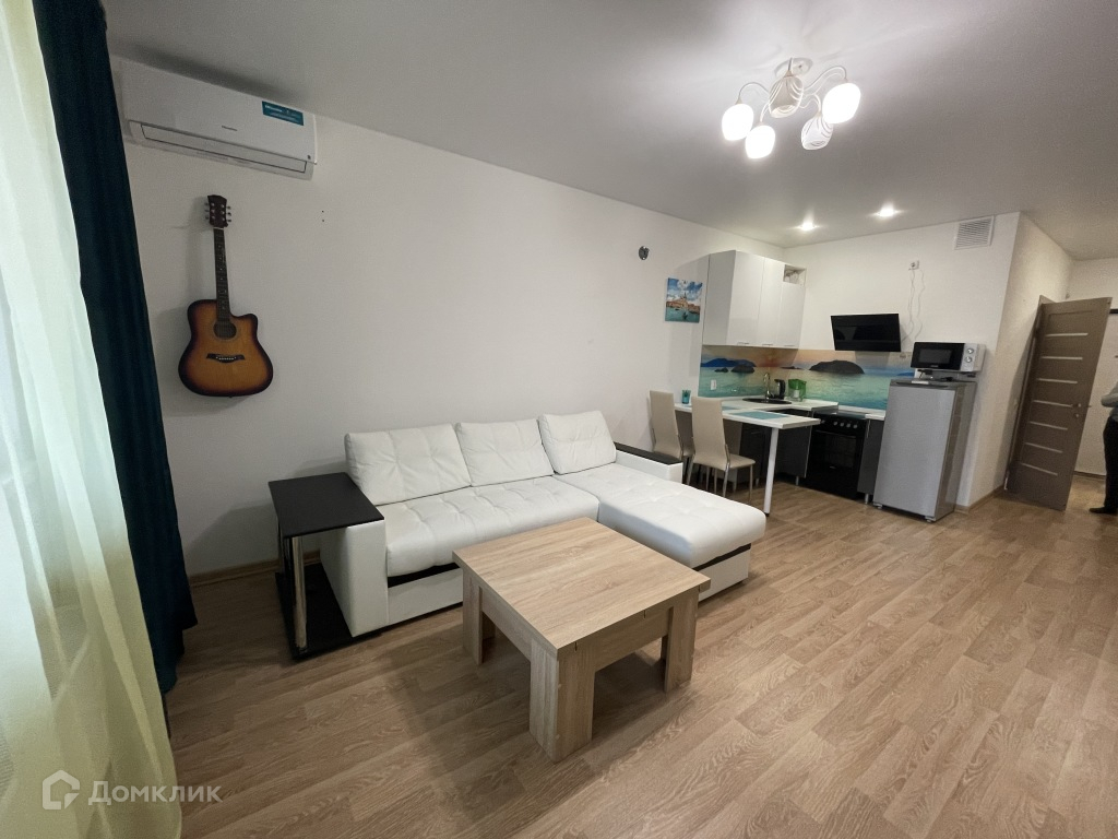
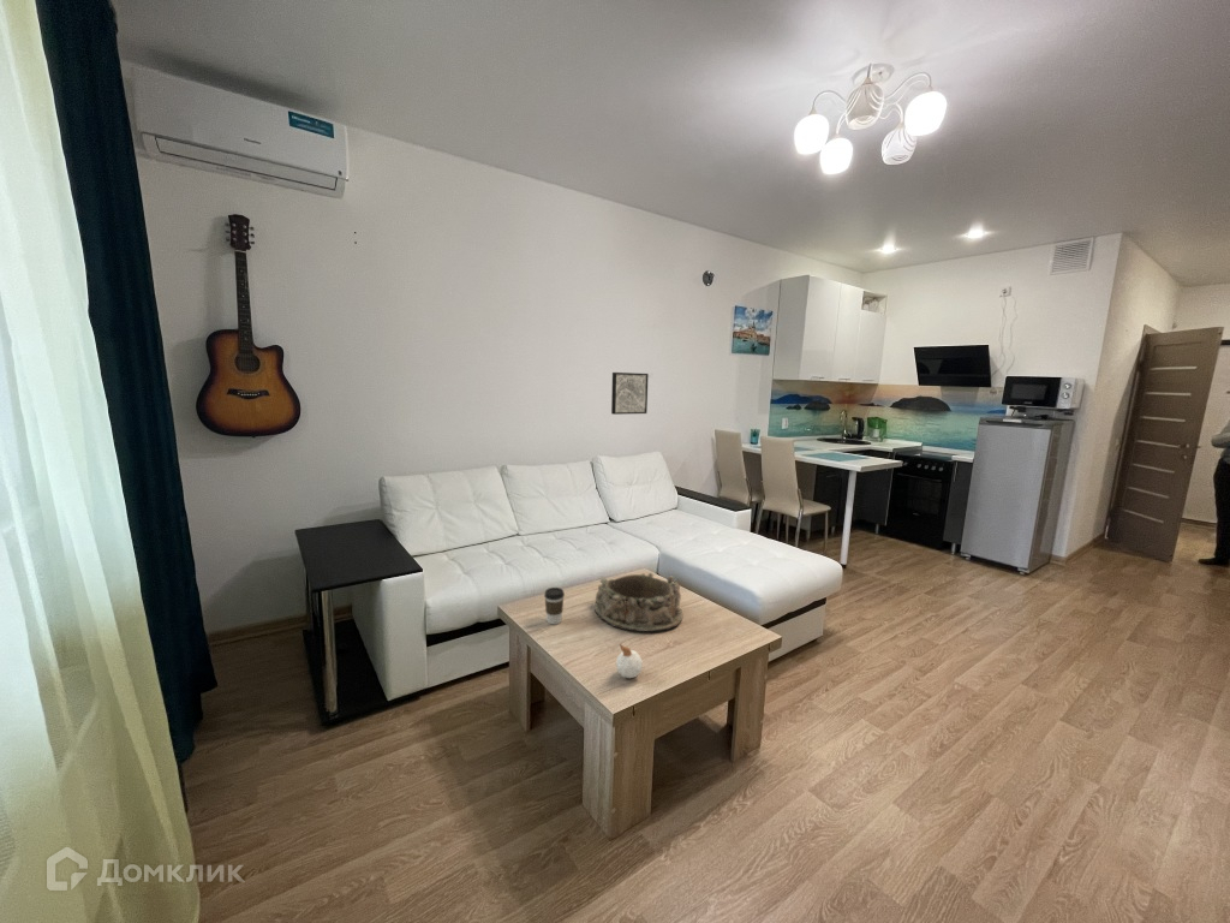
+ candle [615,638,644,679]
+ coffee cup [543,586,566,625]
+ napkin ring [593,572,683,633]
+ wall art [610,371,650,416]
